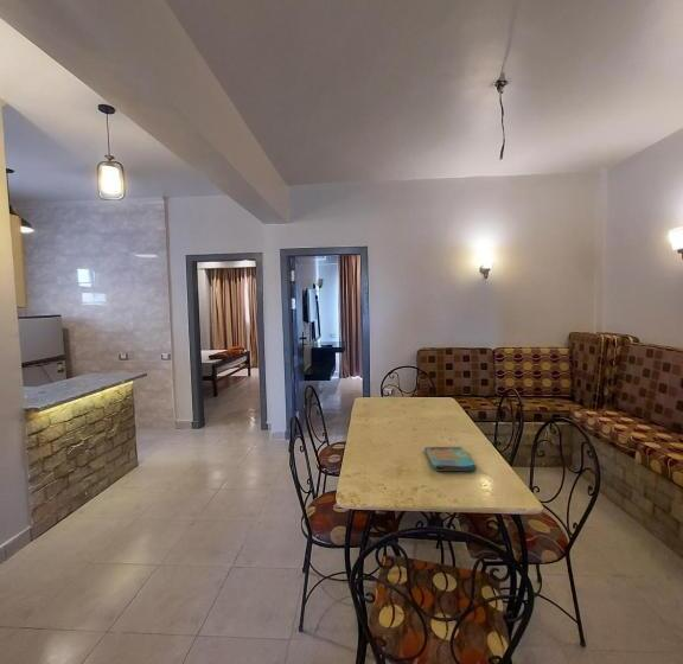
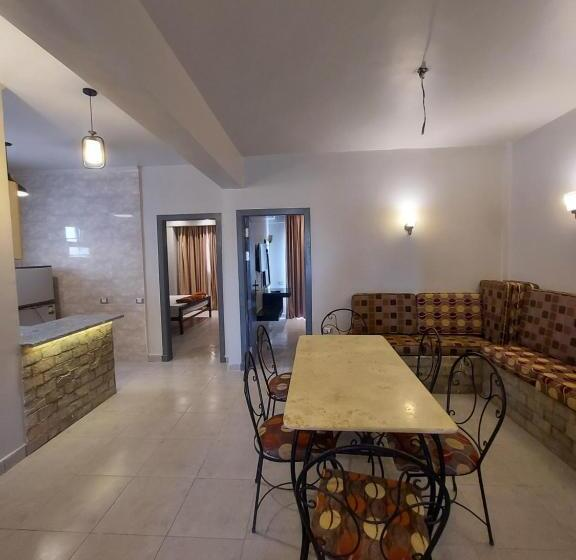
- dish towel [423,446,478,472]
